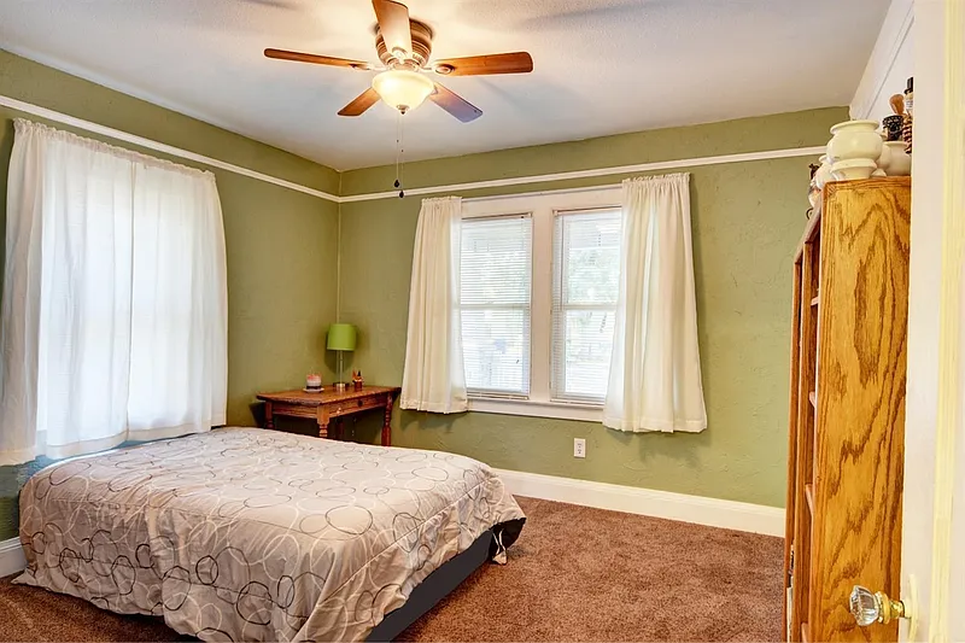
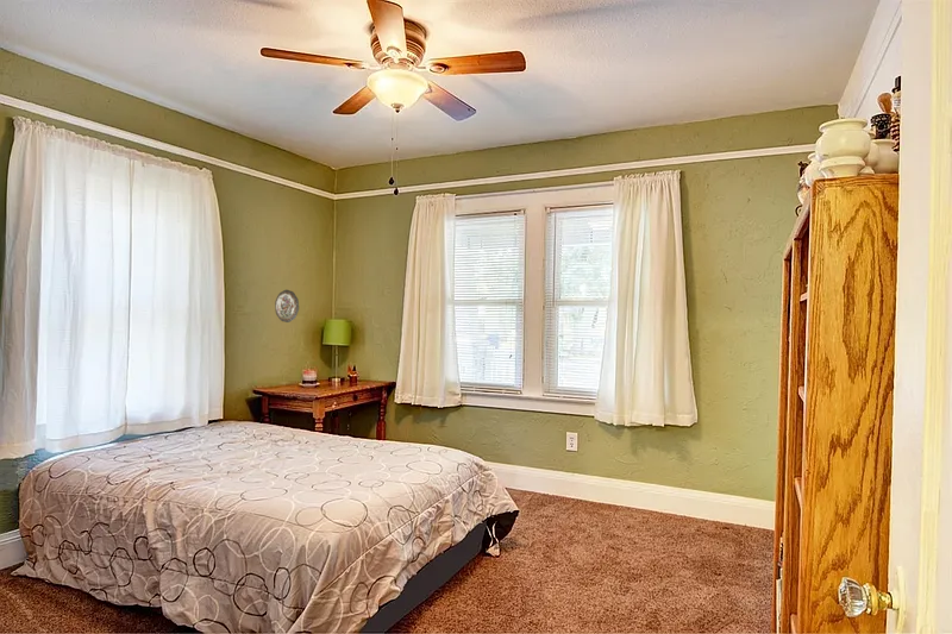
+ decorative plate [274,289,300,324]
